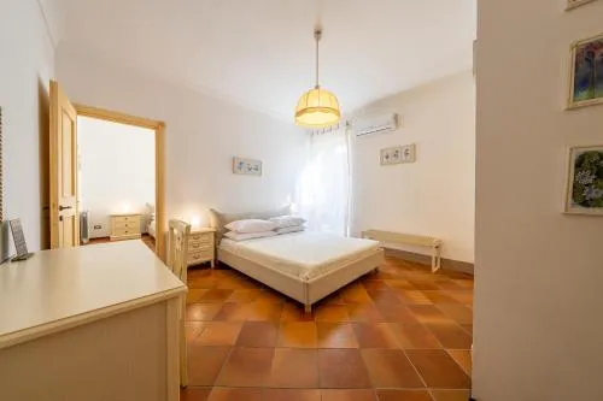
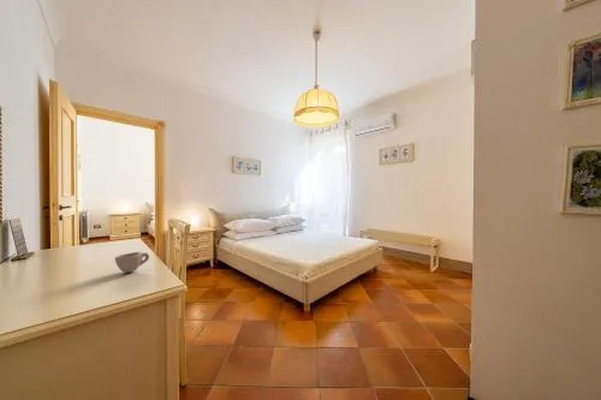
+ cup [114,251,150,274]
